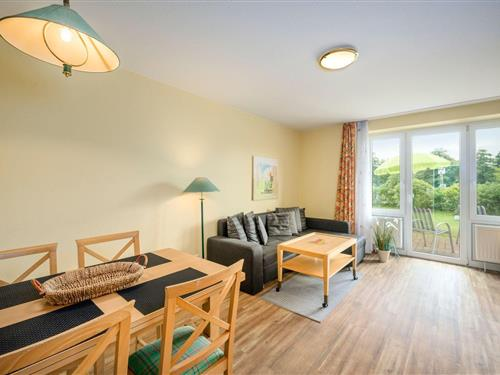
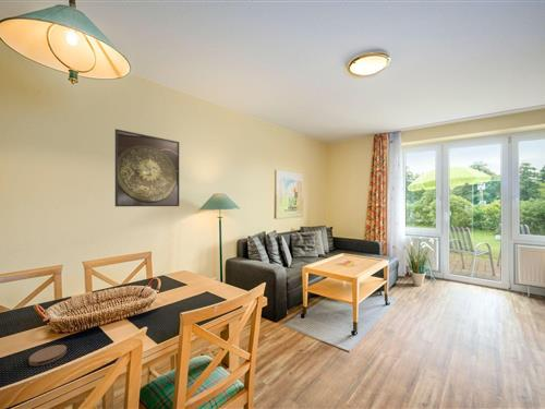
+ coaster [28,344,68,366]
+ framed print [114,128,180,207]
